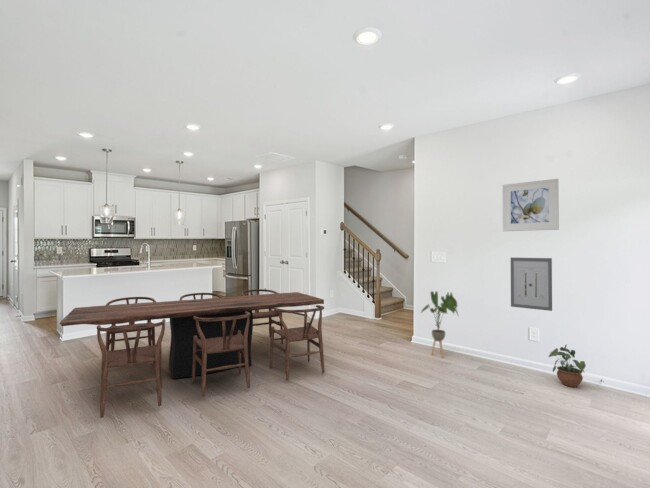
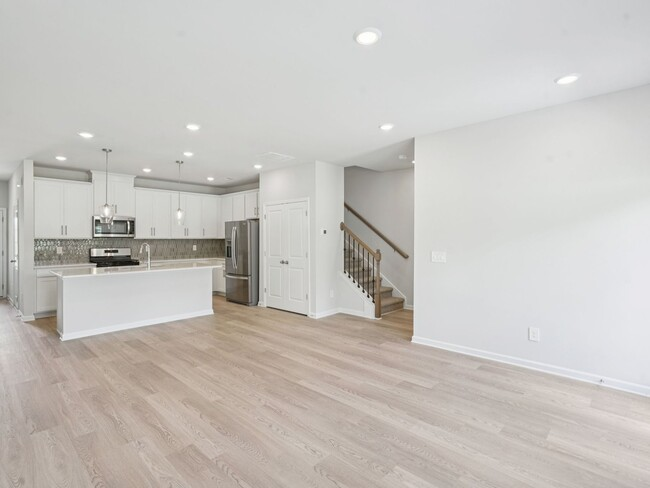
- dining table [59,288,325,419]
- potted plant [548,343,587,388]
- wall art [510,257,553,312]
- house plant [419,290,460,358]
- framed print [501,178,560,232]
